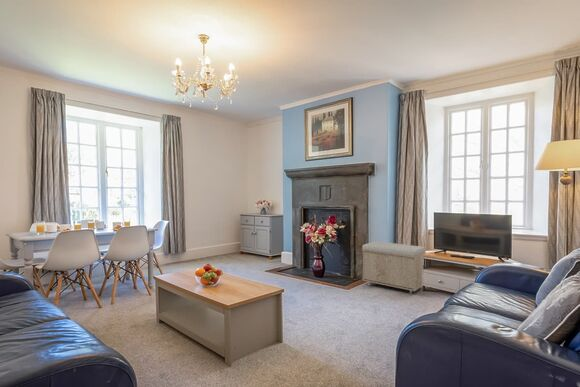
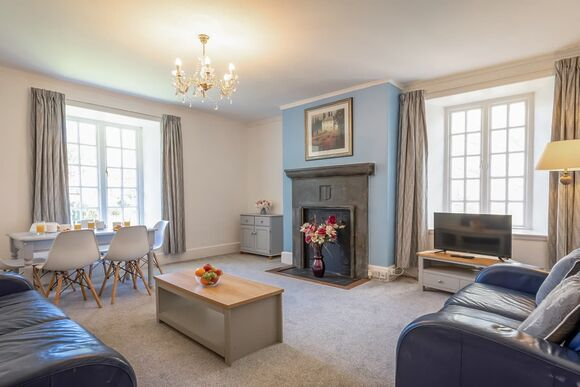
- storage bench [361,240,426,294]
